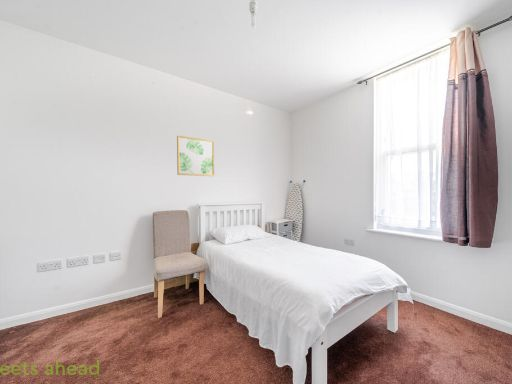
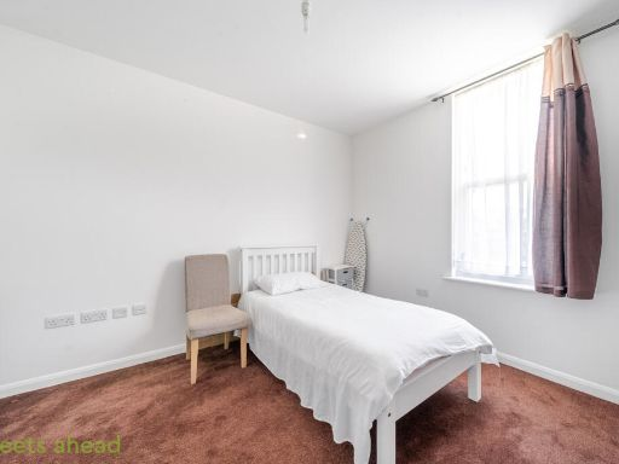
- wall art [176,135,215,177]
